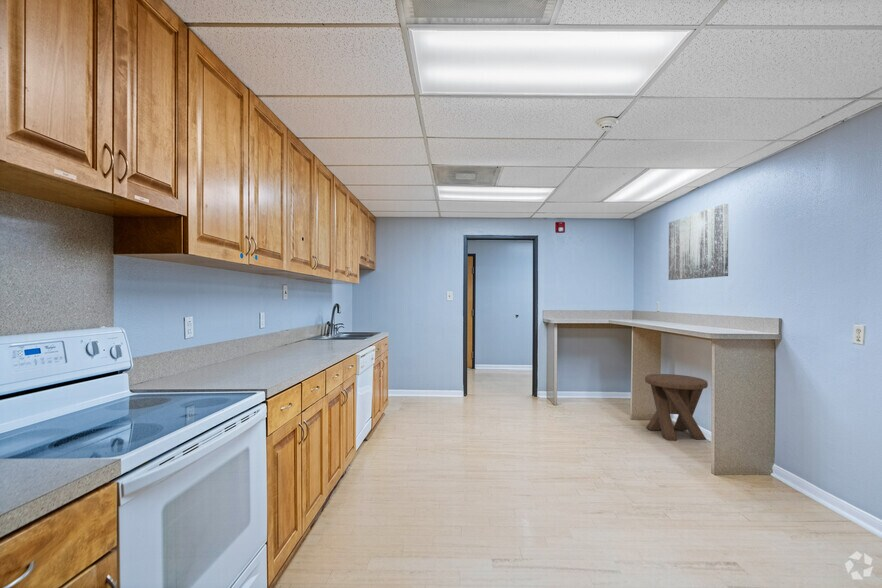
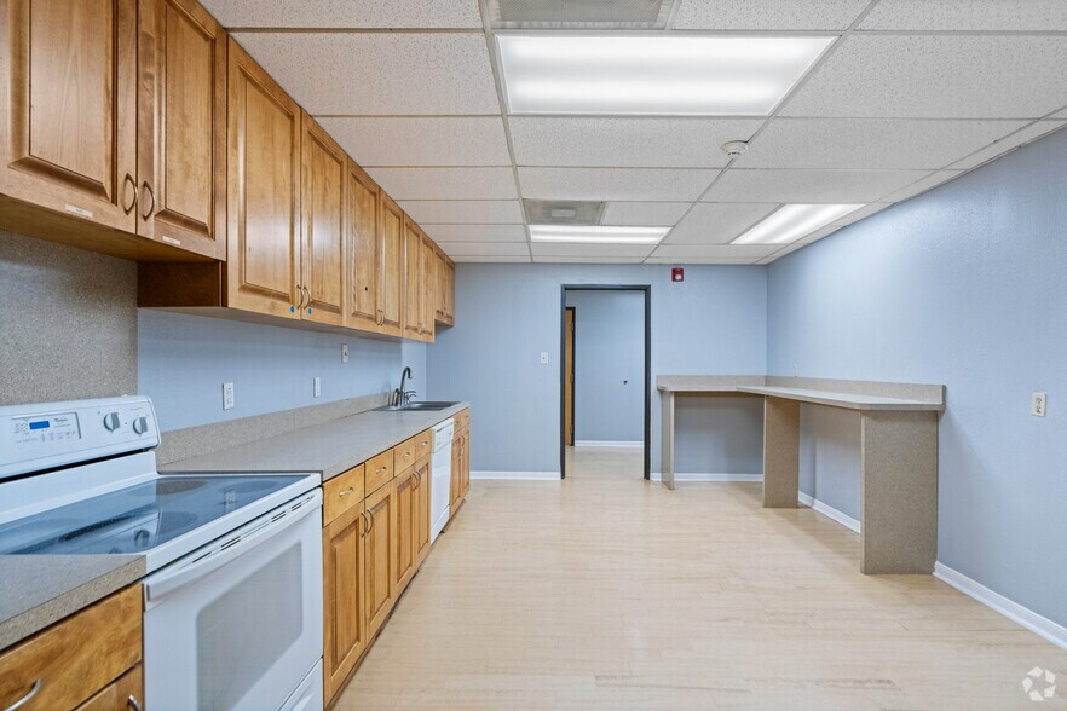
- wall art [668,203,729,281]
- music stool [644,373,709,442]
